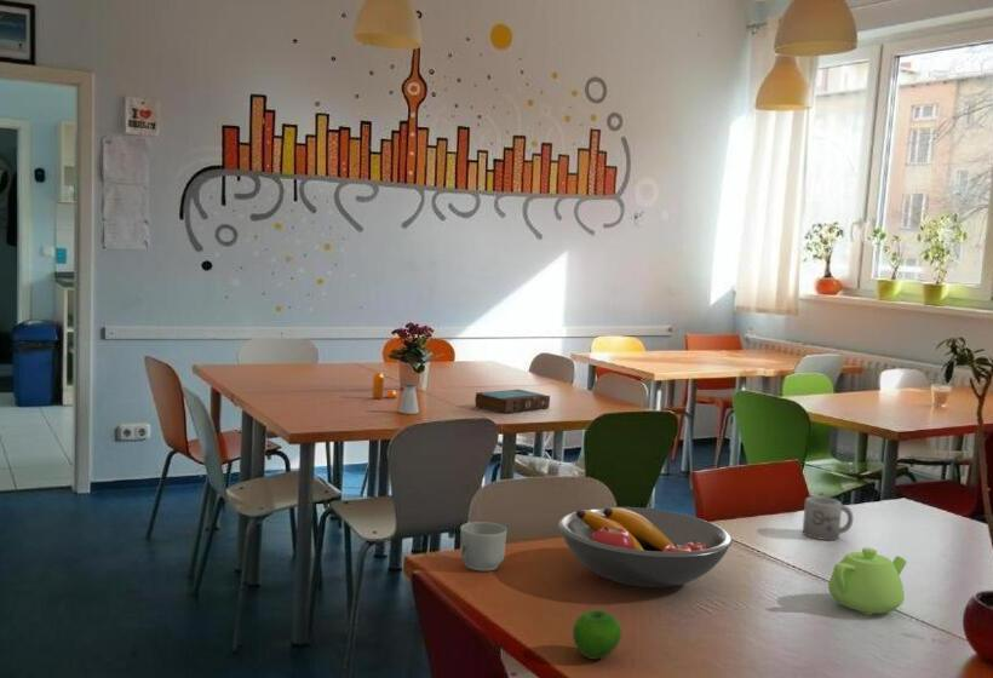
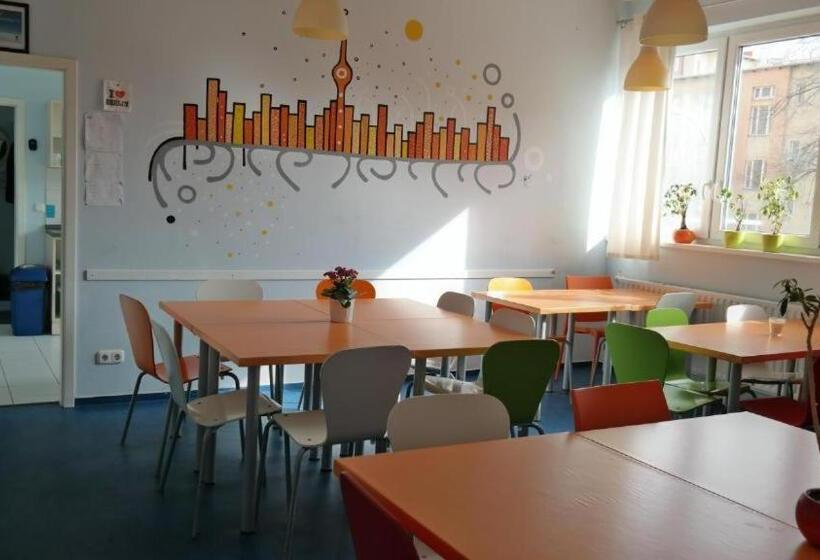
- teapot [827,546,908,616]
- mug [802,495,854,541]
- mug [459,521,507,571]
- book [473,389,551,414]
- fruit bowl [557,506,734,588]
- saltshaker [397,383,420,415]
- apple [572,608,622,661]
- pepper shaker [371,372,397,400]
